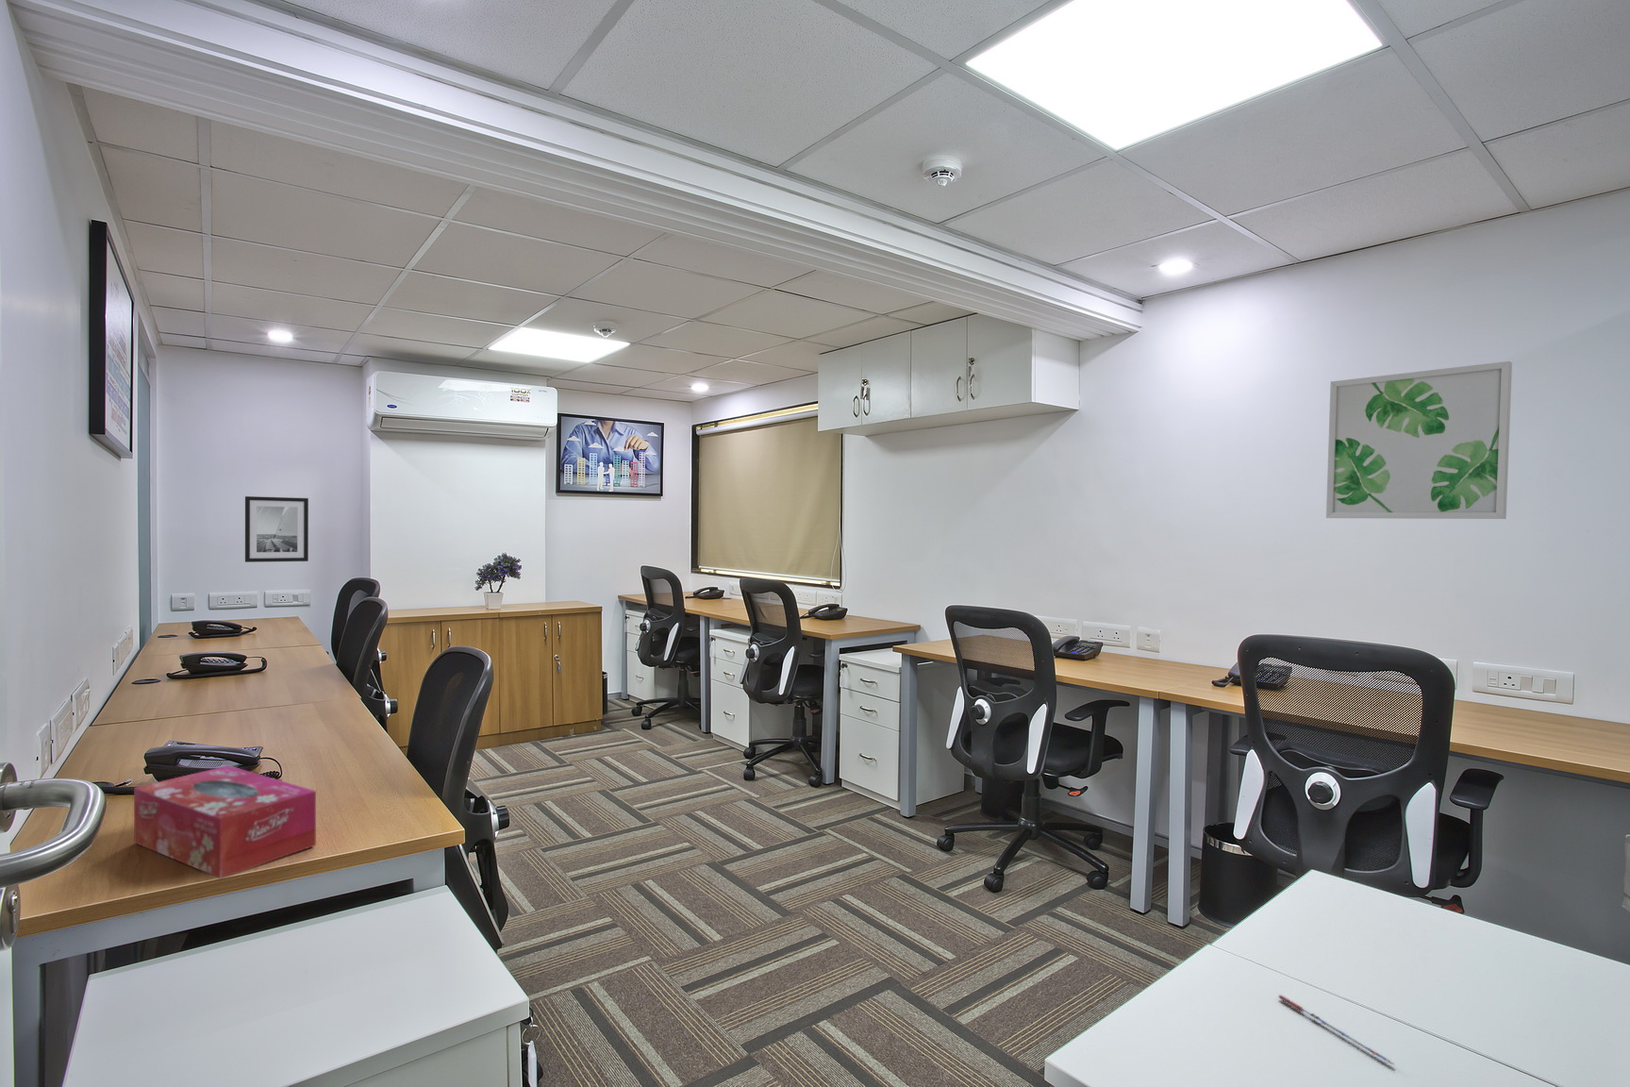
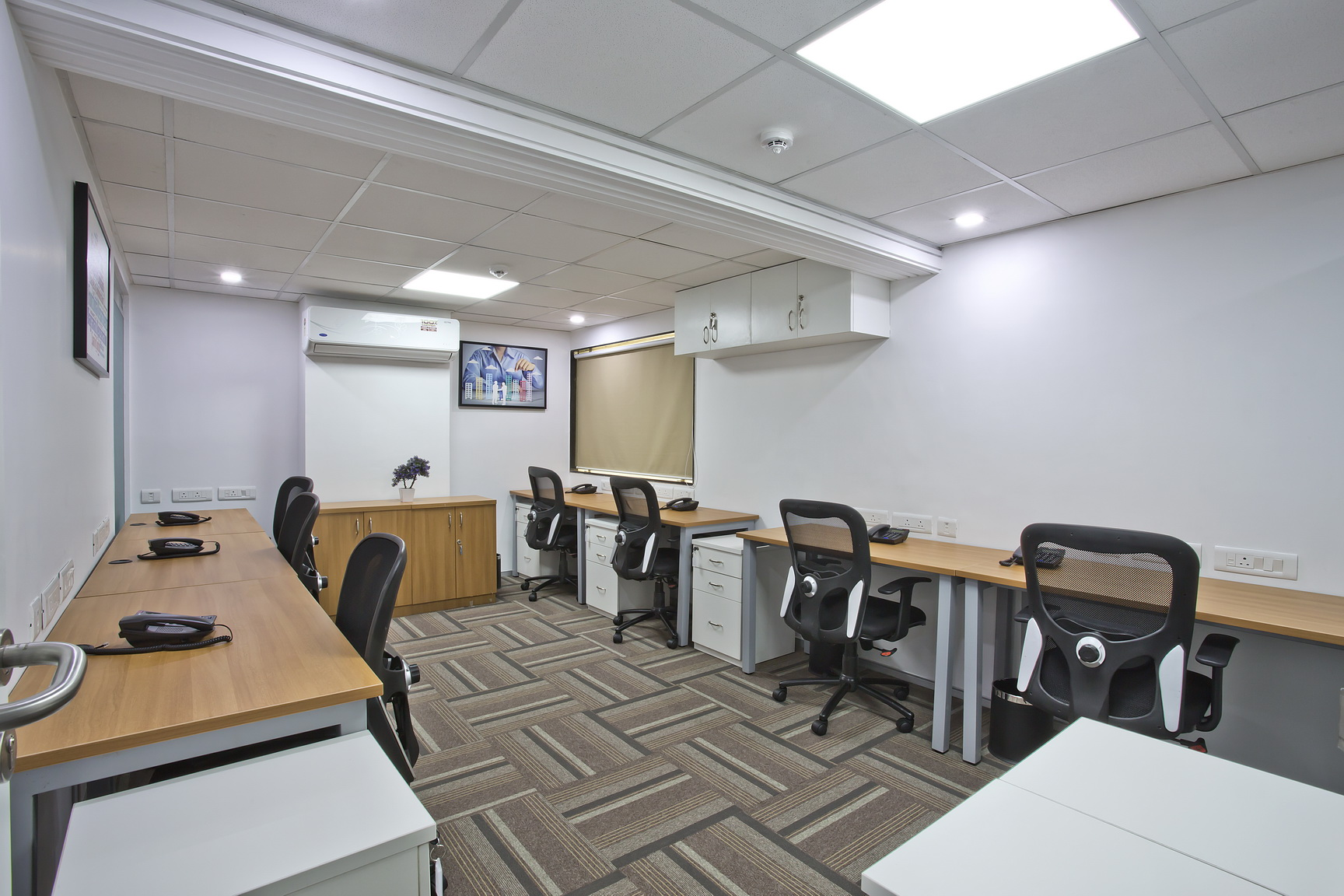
- tissue box [133,764,317,880]
- pen [1277,994,1395,1065]
- wall art [244,495,309,563]
- wall art [1326,360,1514,520]
